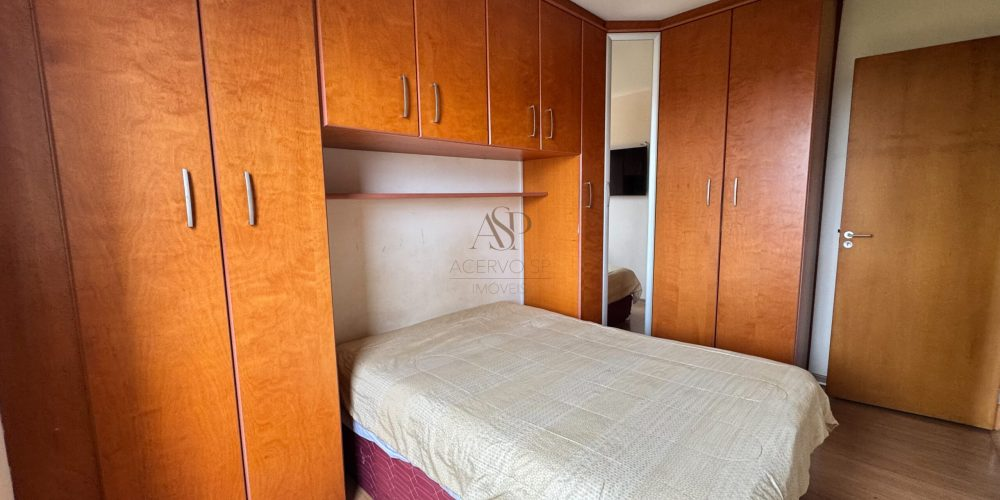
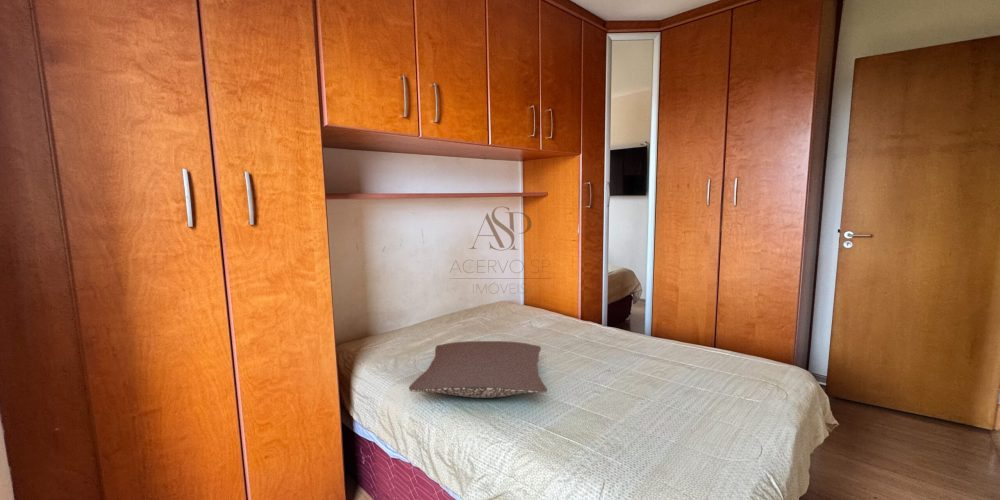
+ pillow [408,340,548,399]
